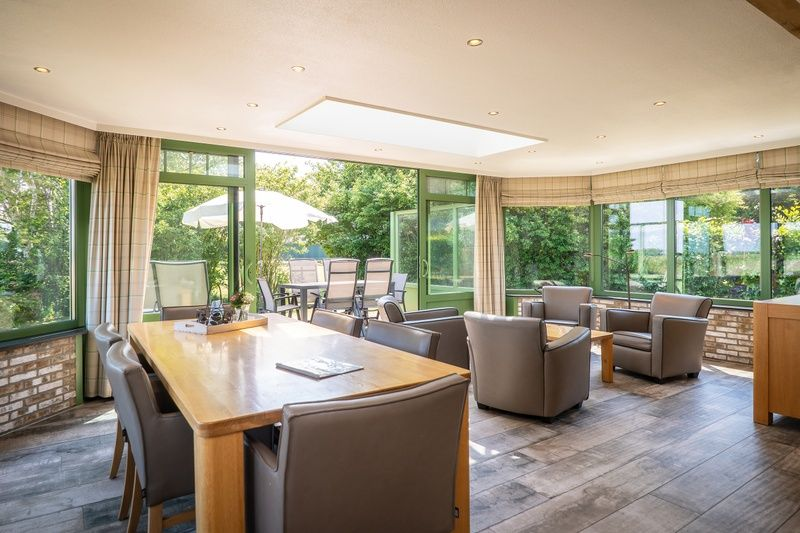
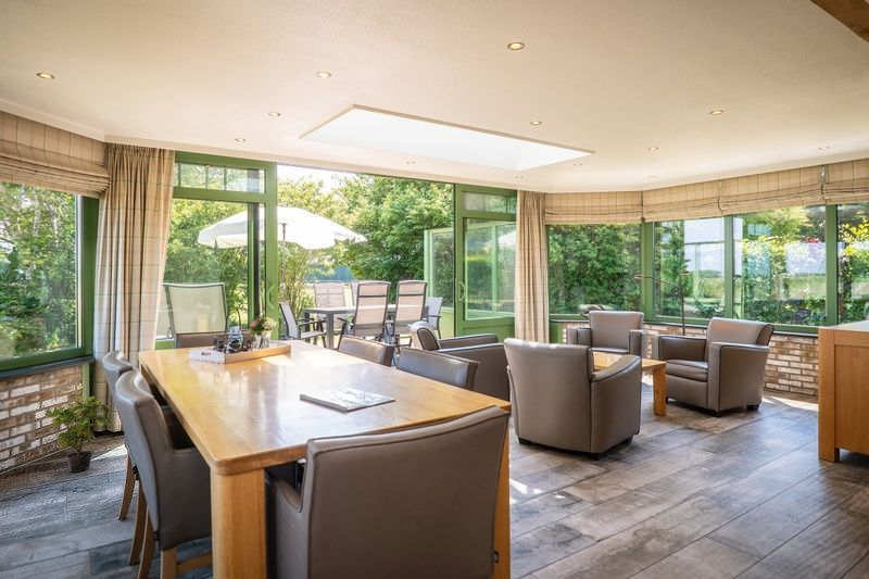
+ potted plant [40,395,114,473]
